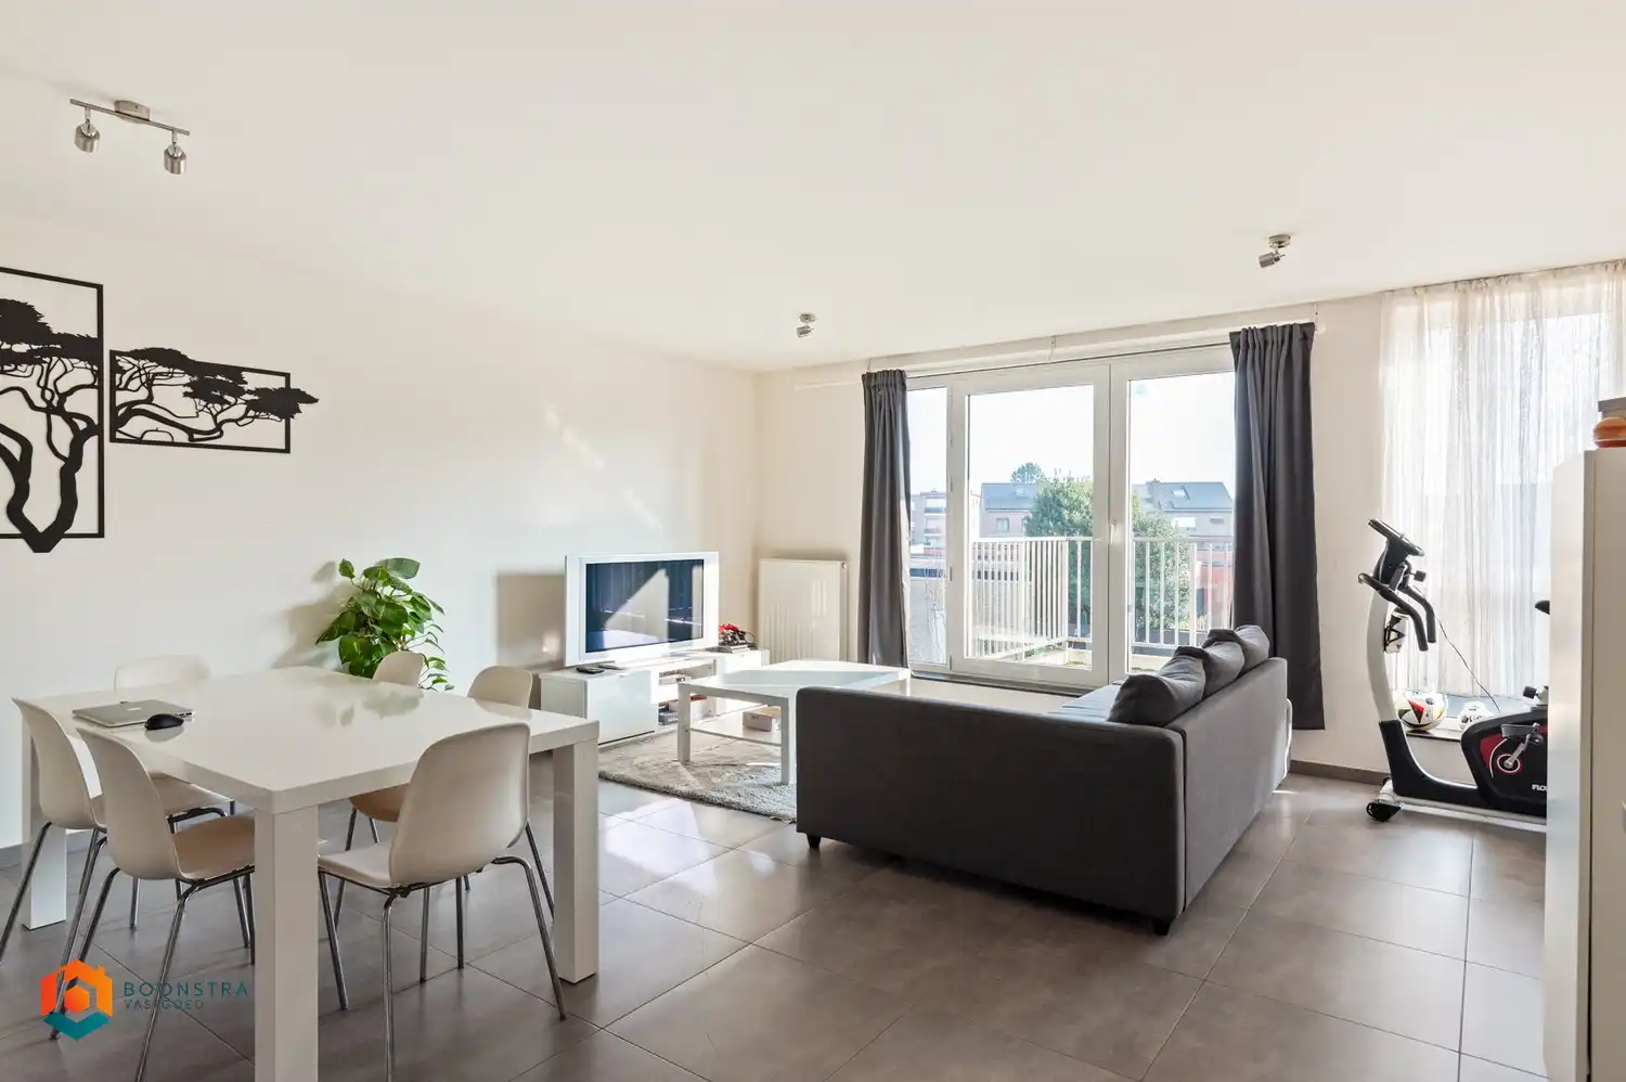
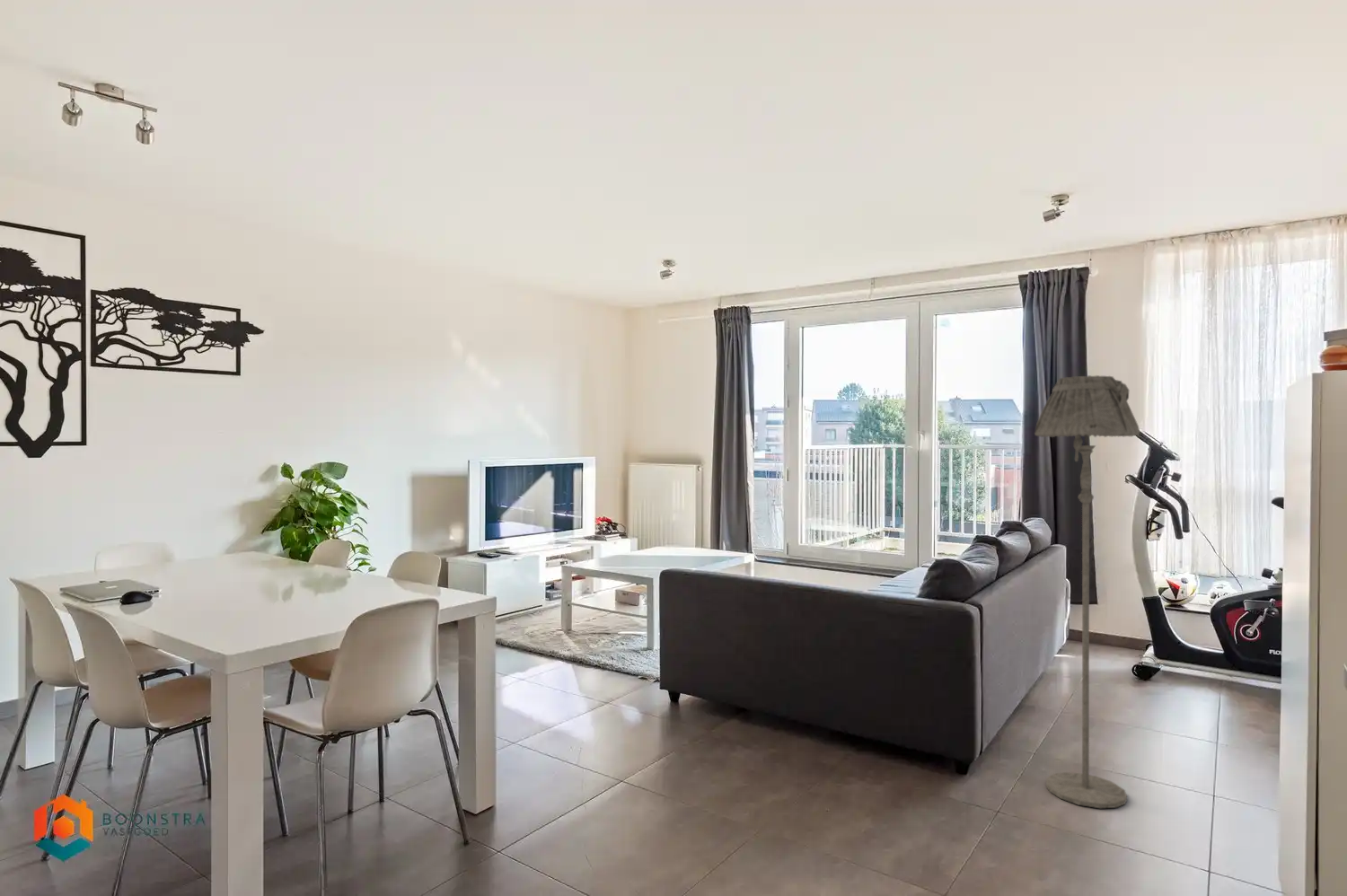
+ floor lamp [1034,374,1140,809]
